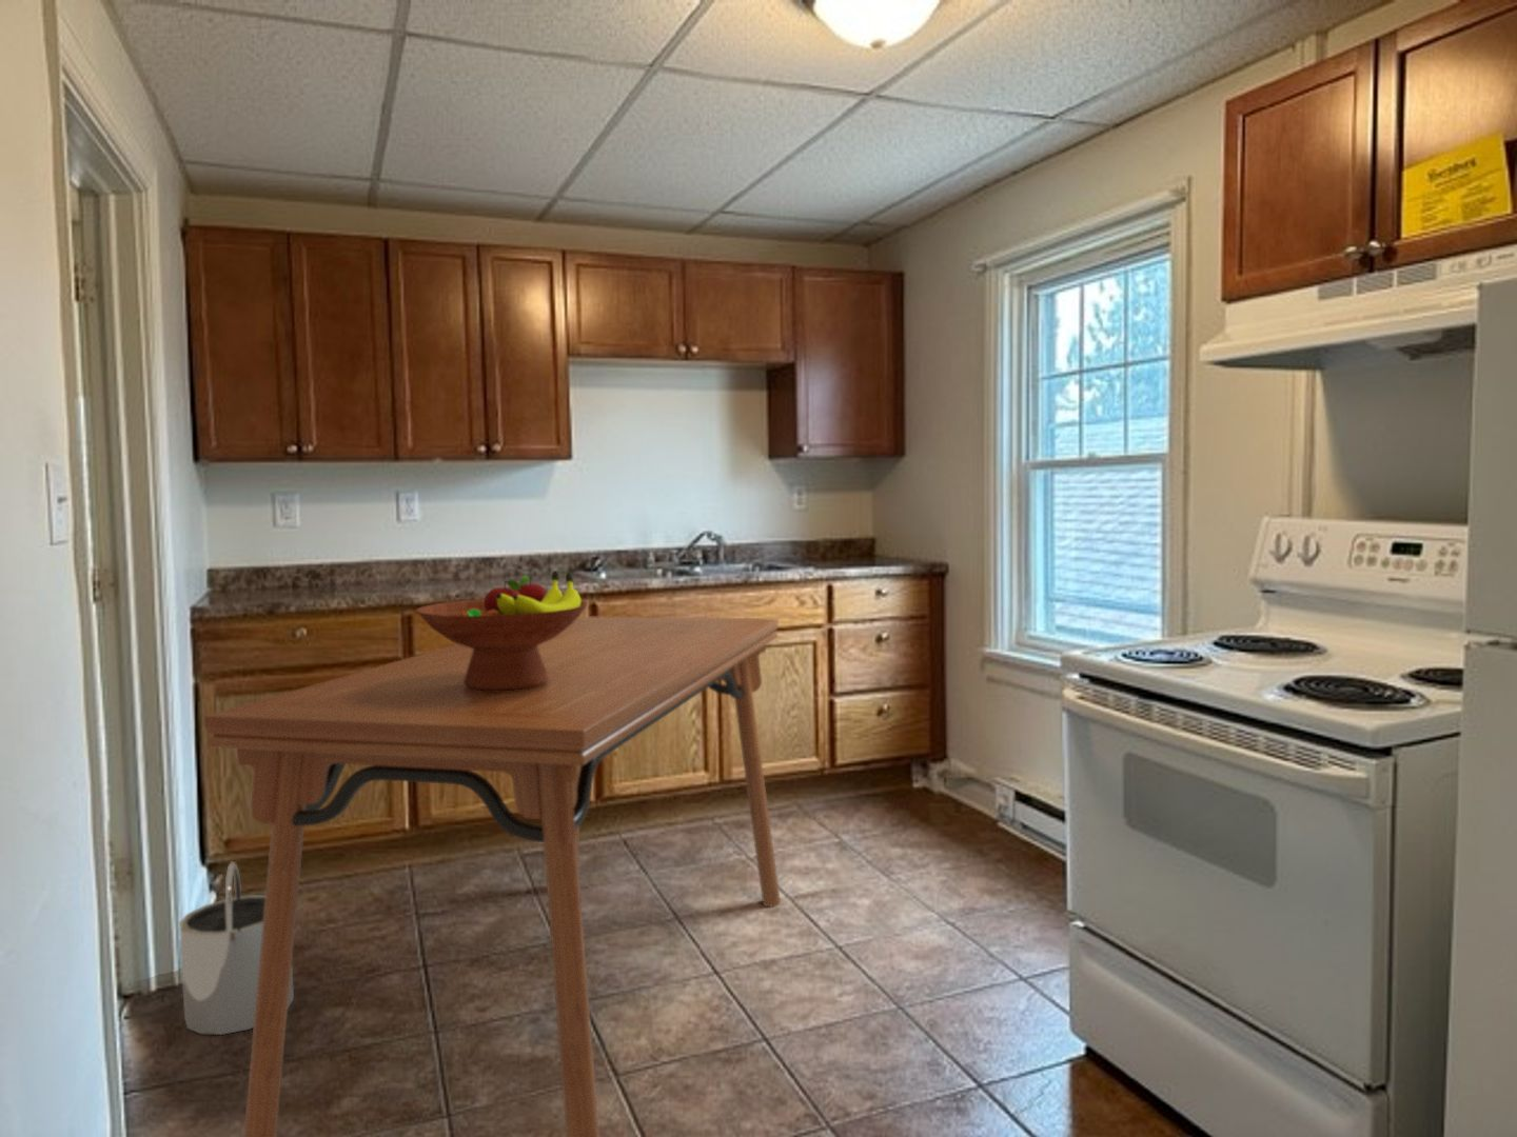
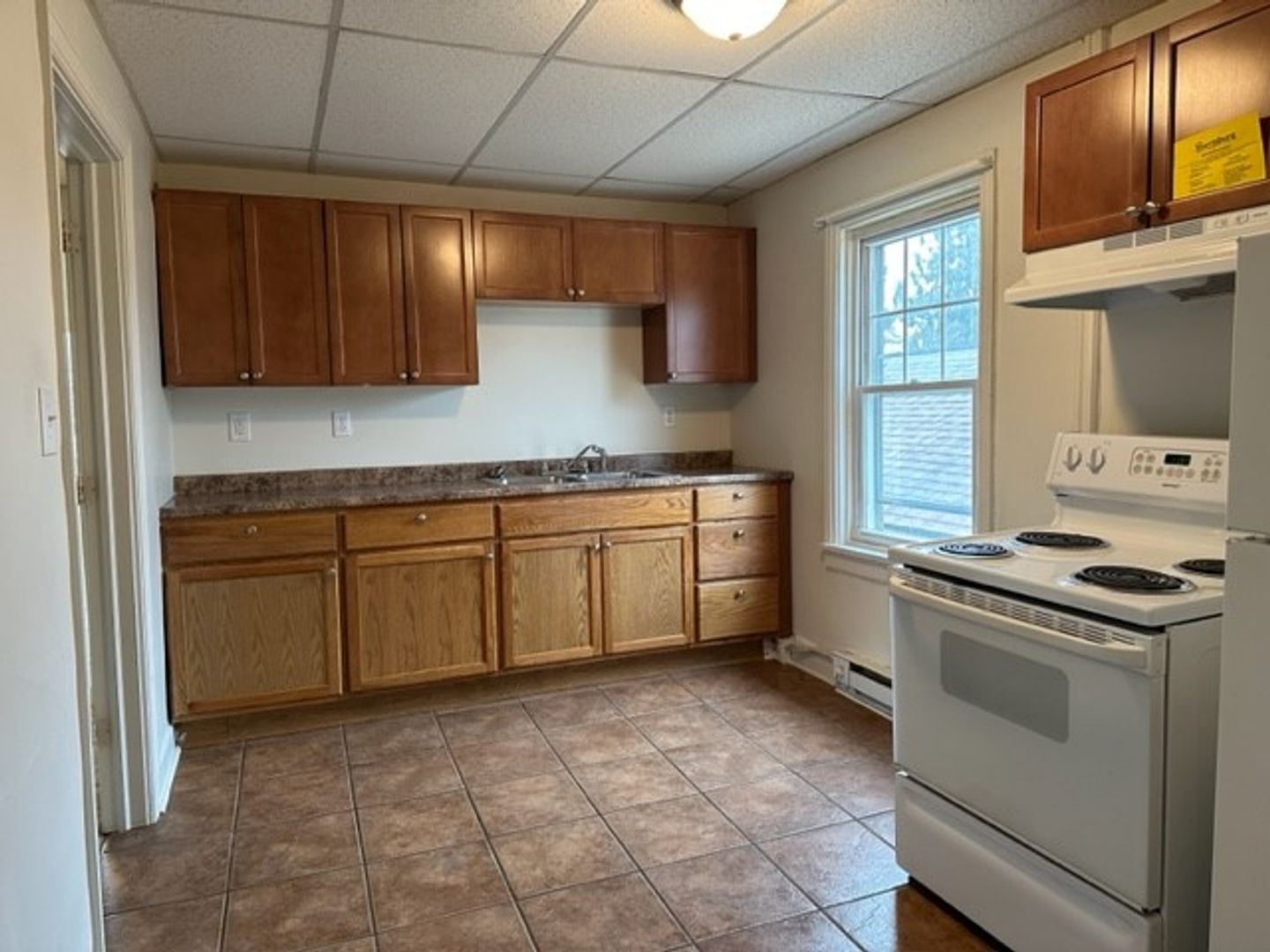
- bucket [178,860,295,1035]
- fruit bowl [414,570,589,690]
- dining table [203,615,781,1137]
